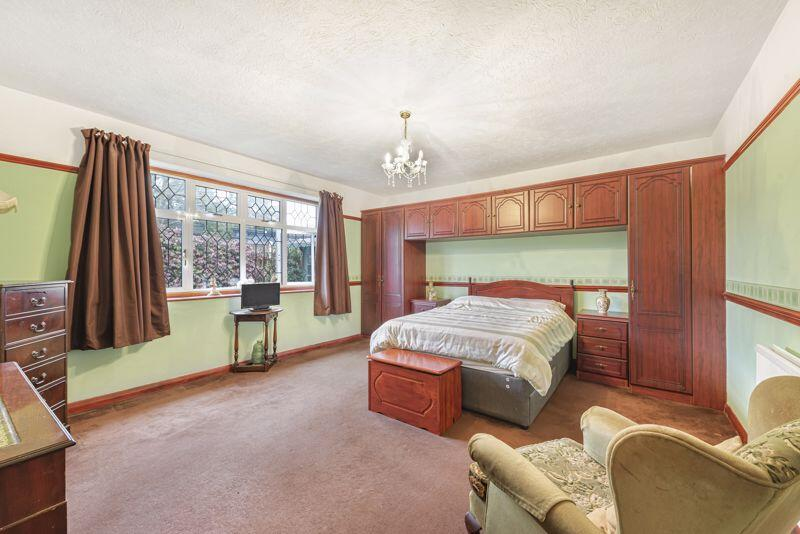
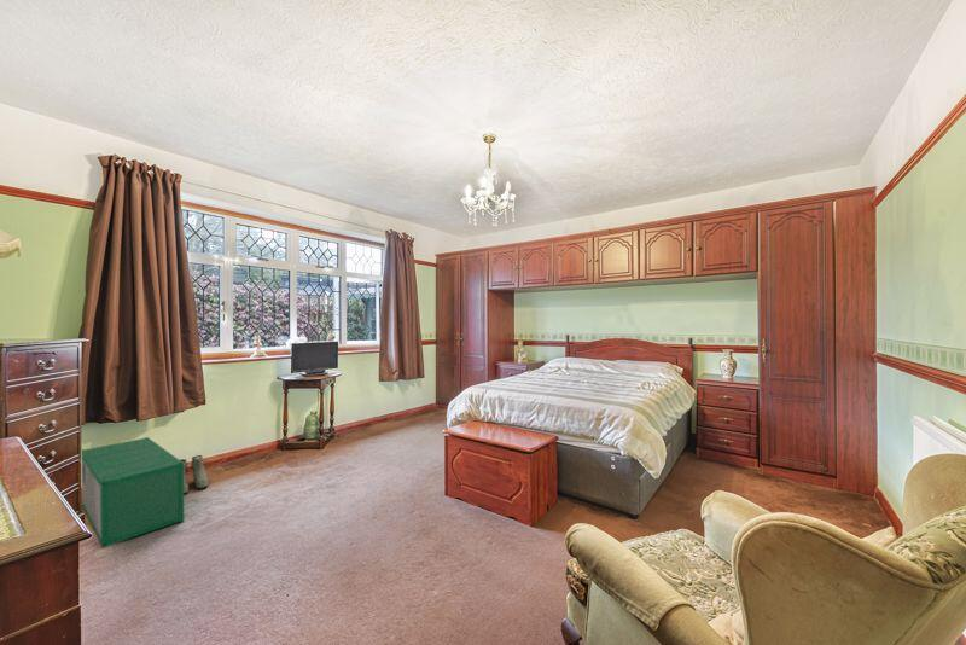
+ boots [180,454,209,495]
+ storage bin [81,436,185,550]
